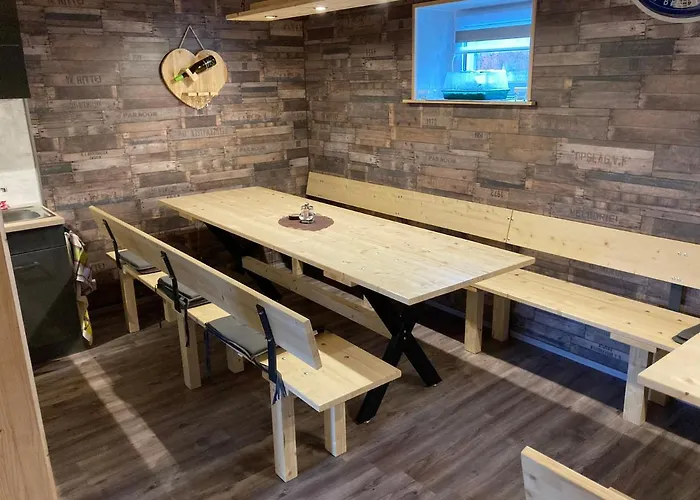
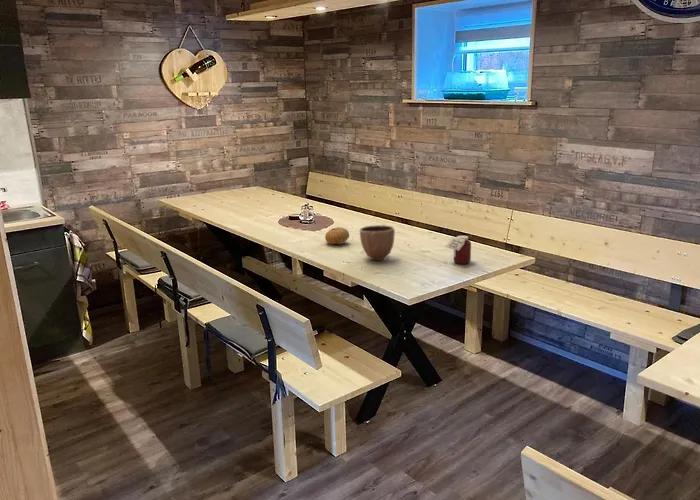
+ jar [444,235,472,265]
+ fruit [324,226,350,245]
+ decorative bowl [359,224,396,262]
